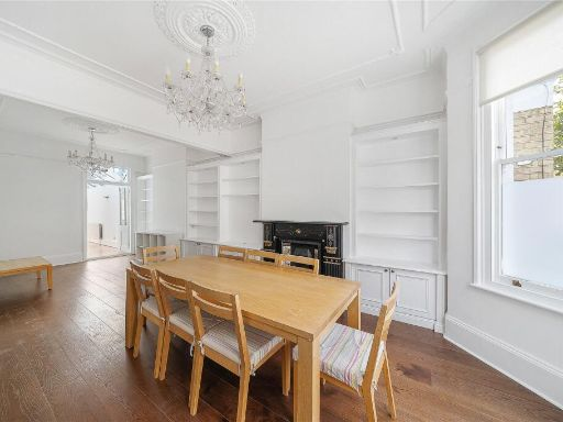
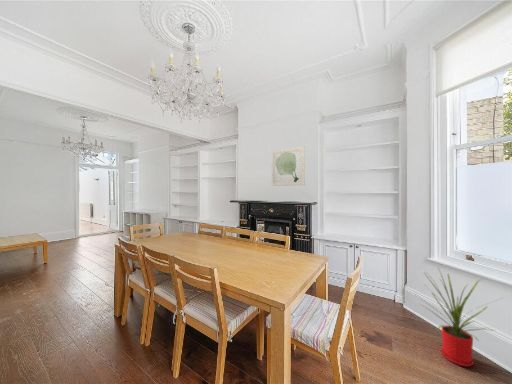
+ wall art [271,146,306,187]
+ house plant [416,267,505,367]
